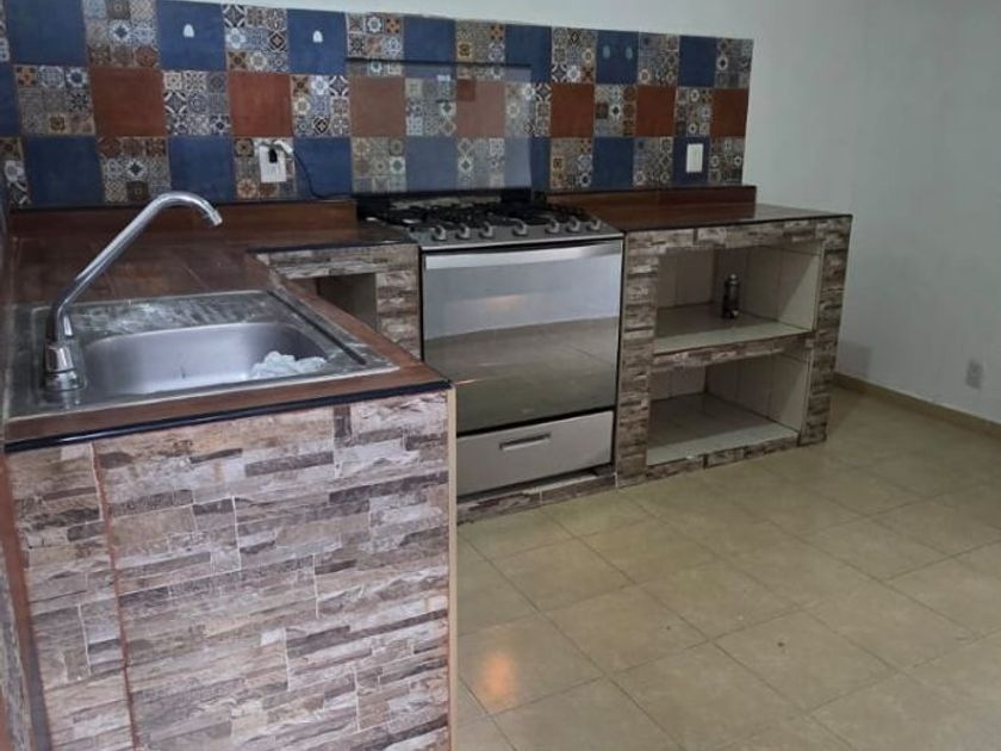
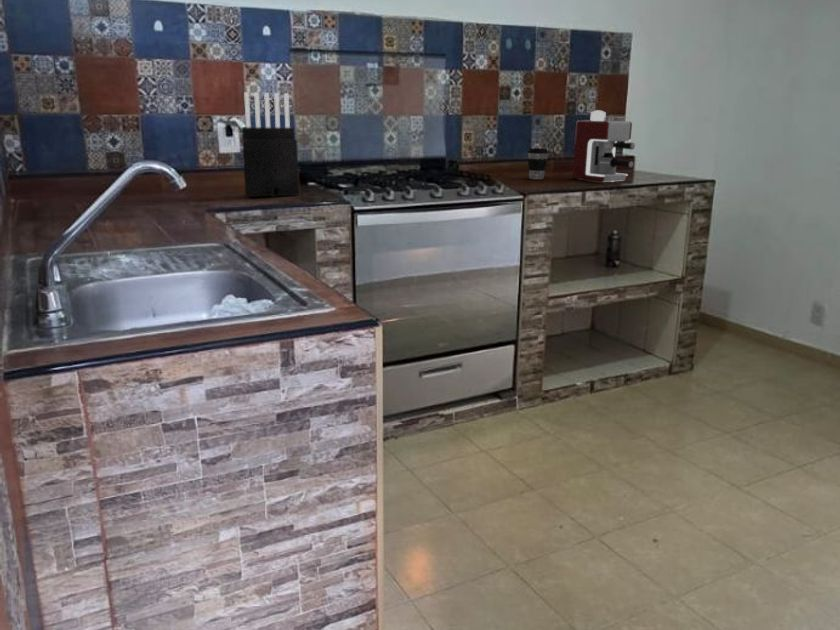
+ coffee cup [526,147,550,180]
+ knife block [241,91,300,198]
+ coffee maker [572,109,636,183]
